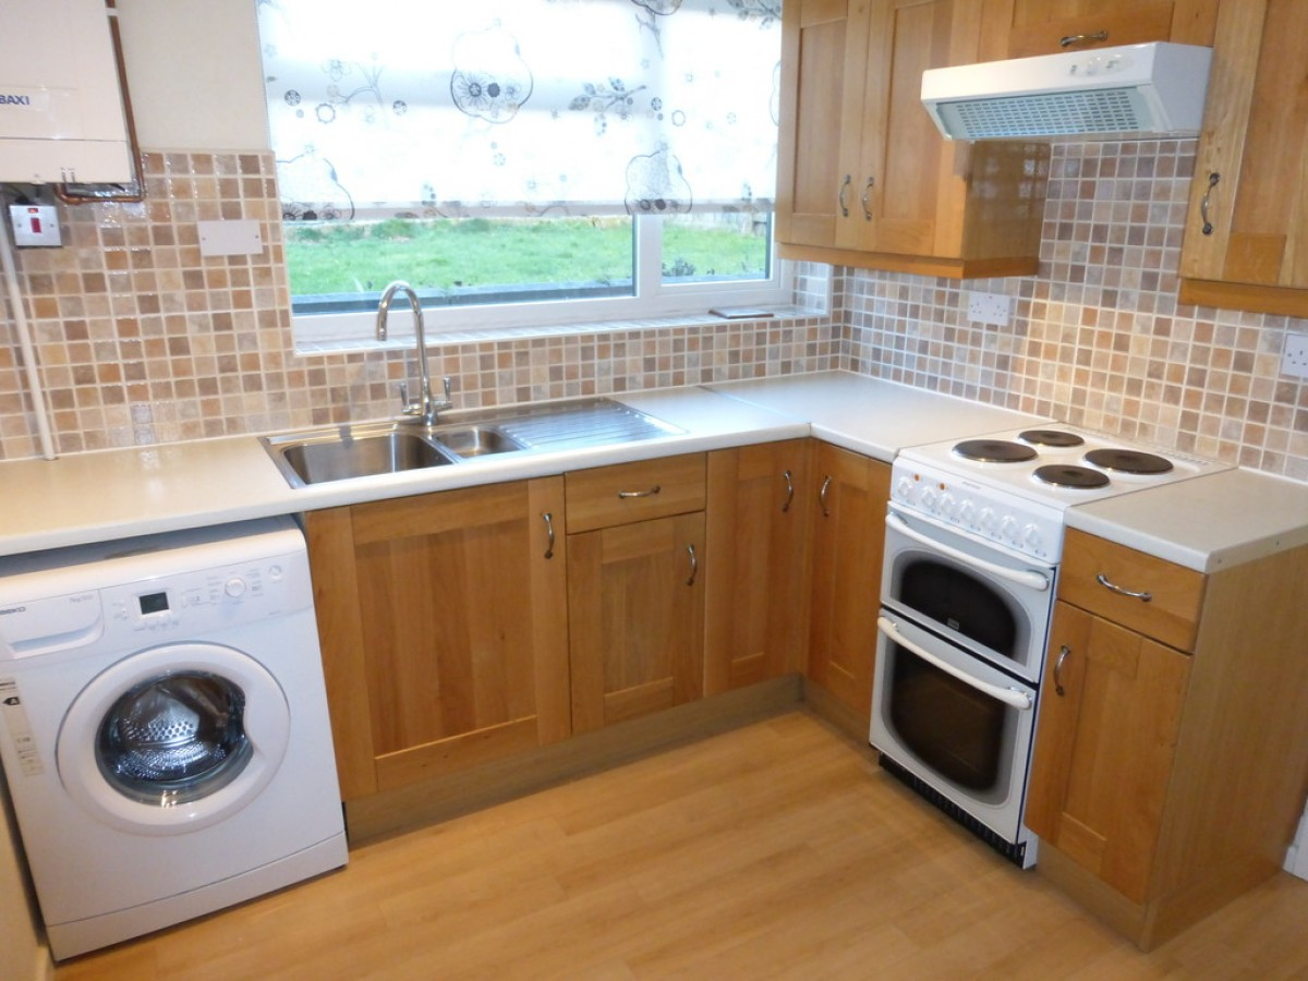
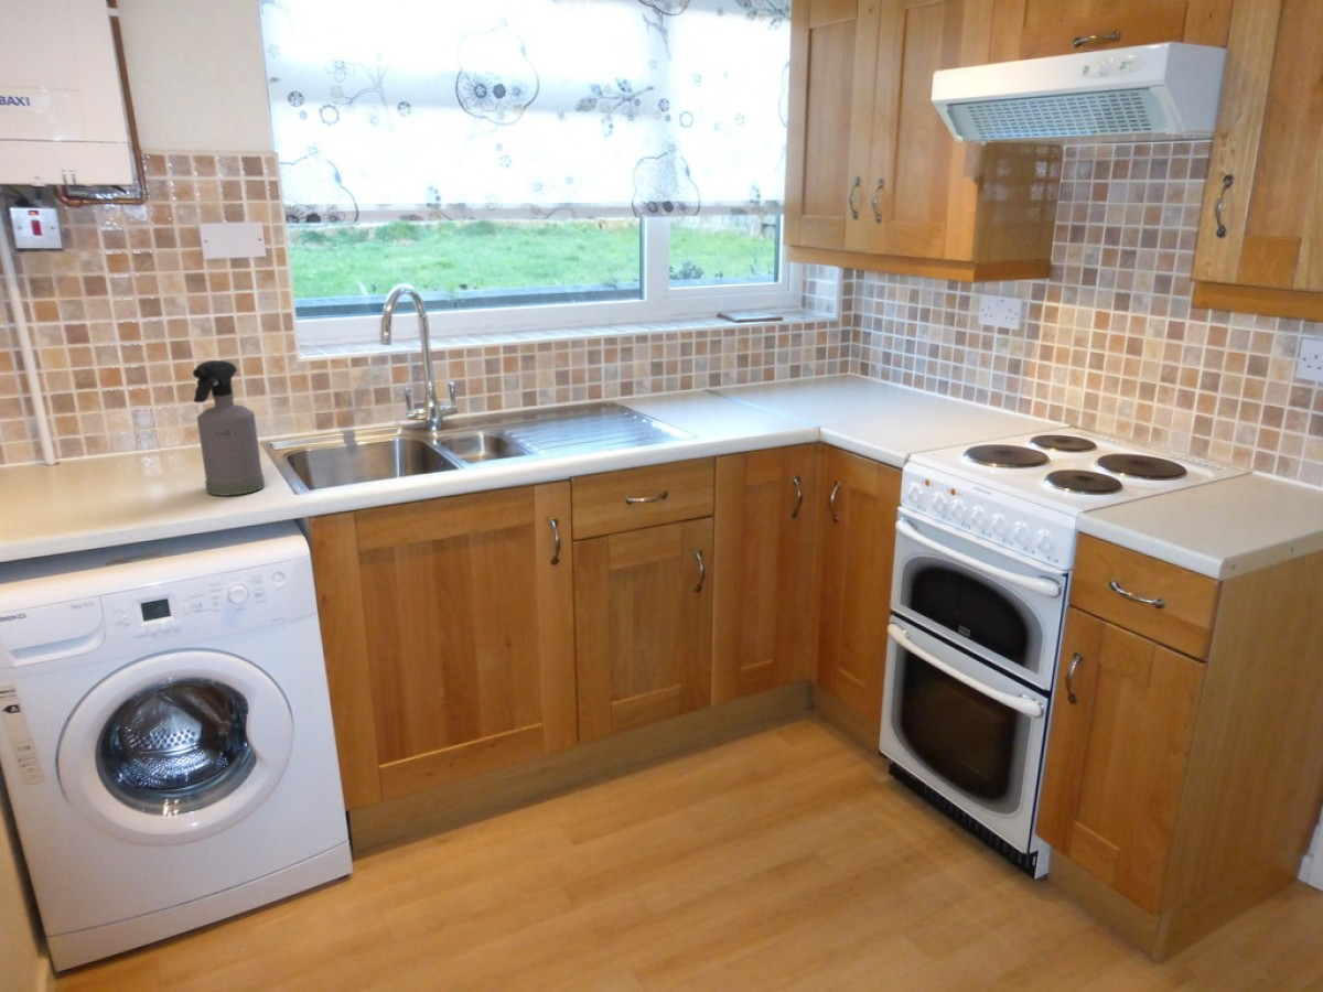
+ spray bottle [192,359,266,497]
